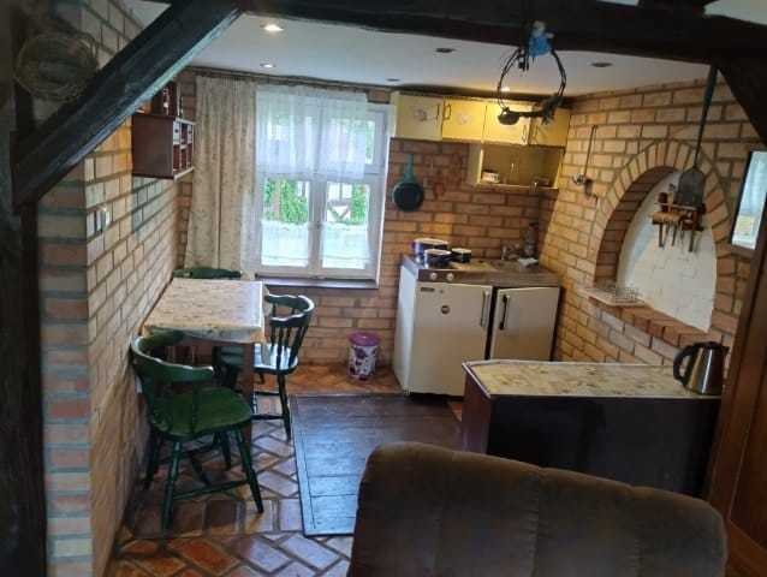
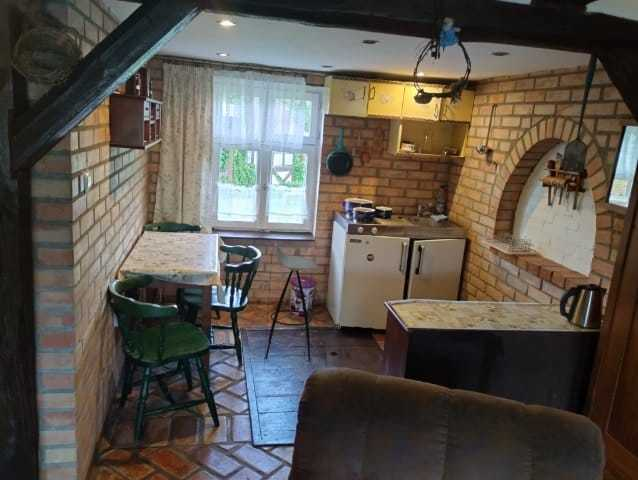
+ stool [263,242,351,366]
